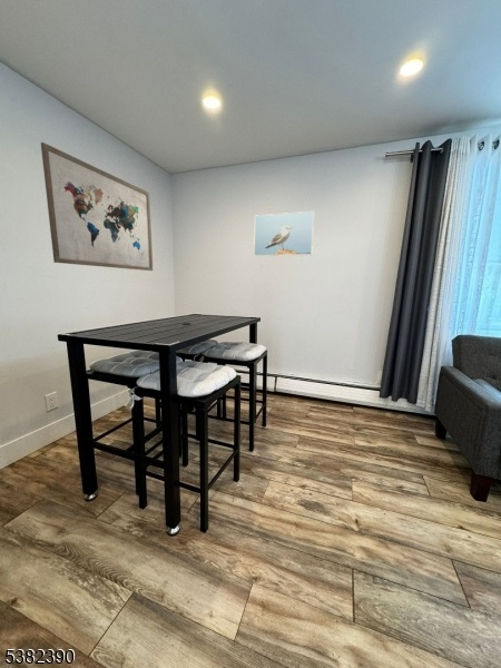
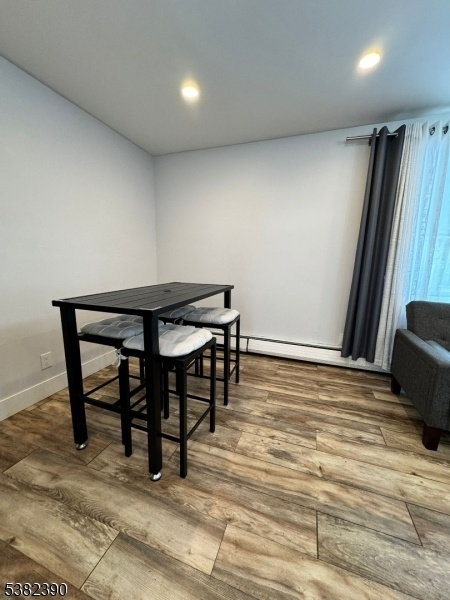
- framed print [253,210,315,257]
- wall art [40,141,154,272]
